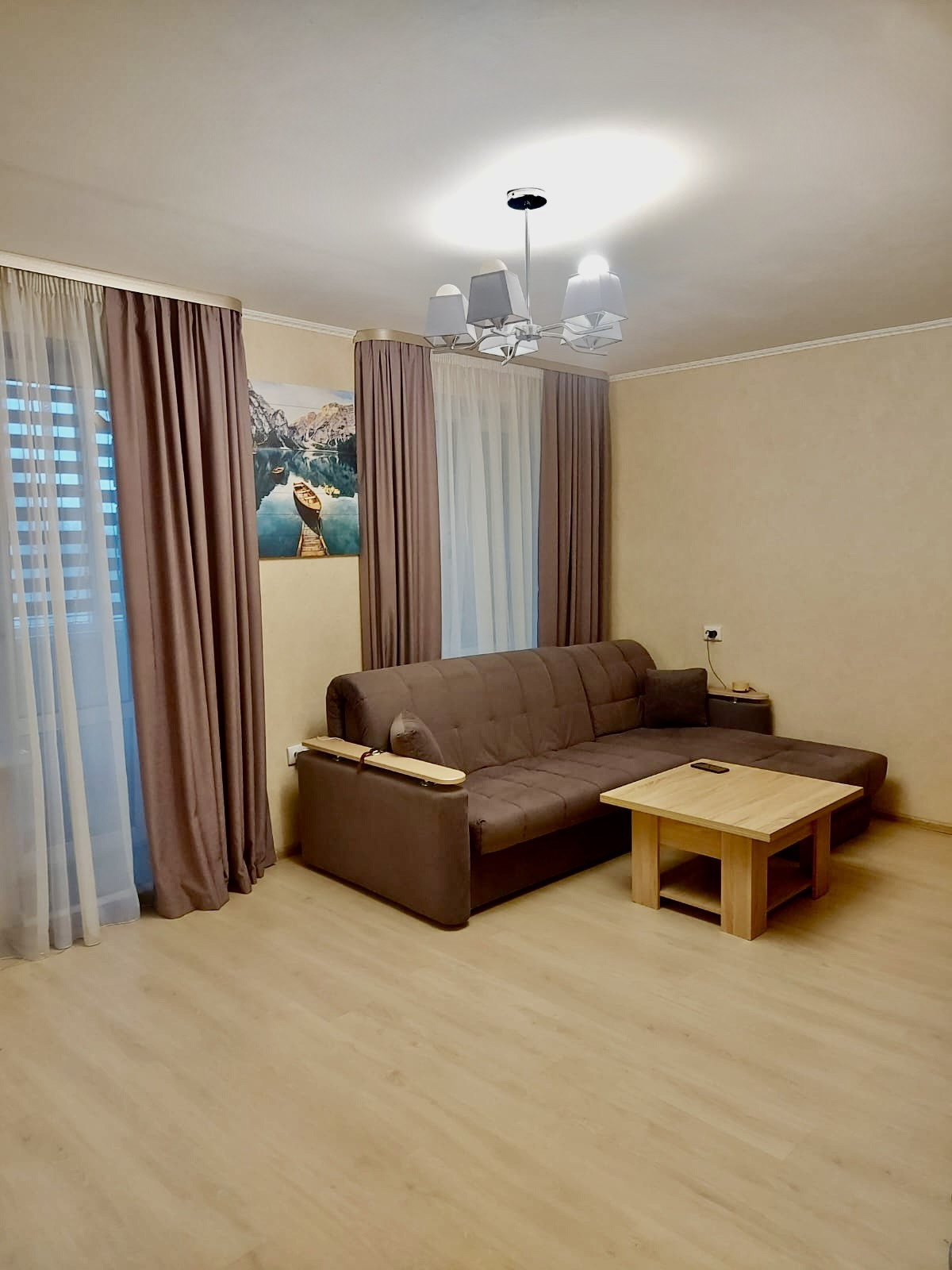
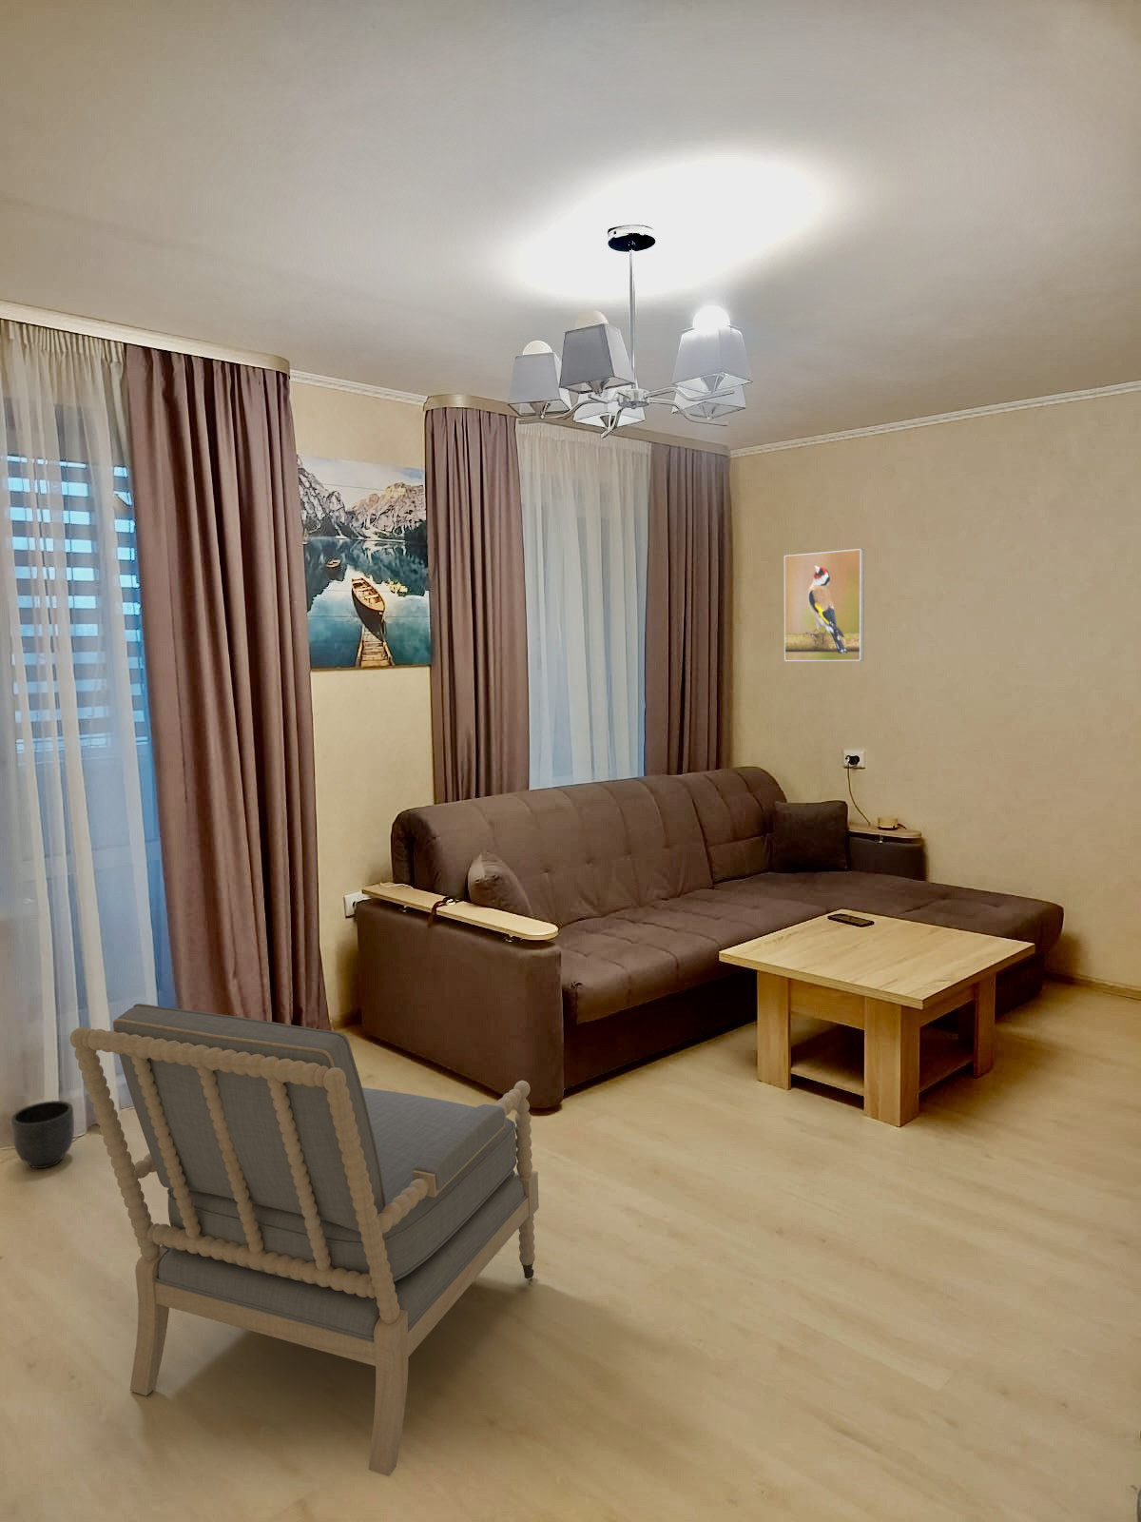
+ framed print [784,548,865,662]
+ armchair [68,1003,541,1478]
+ planter [11,1100,76,1170]
